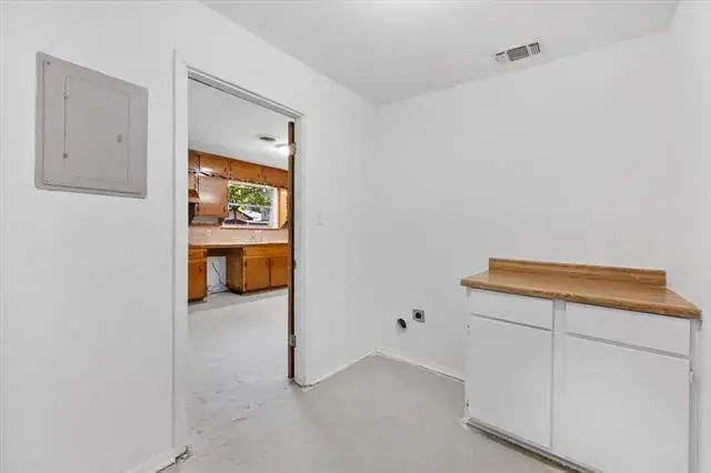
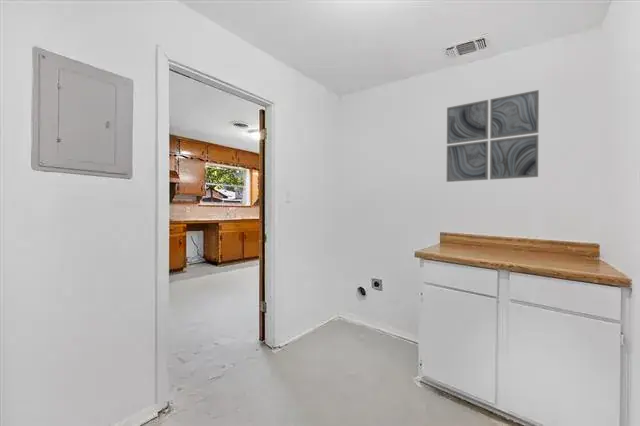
+ wall art [446,89,540,183]
